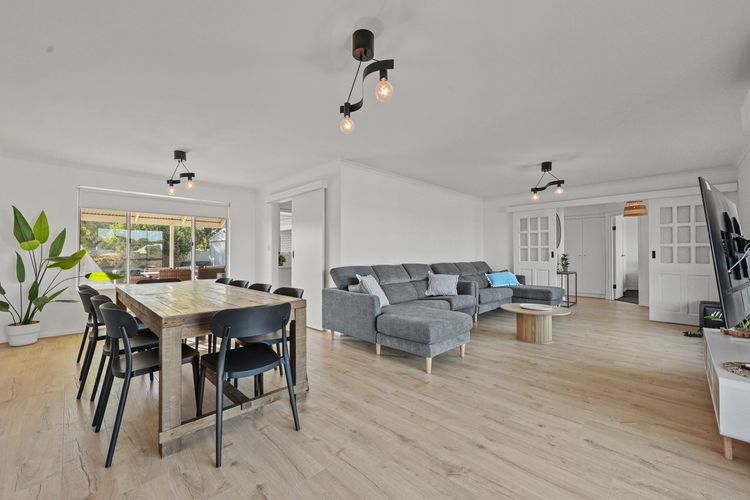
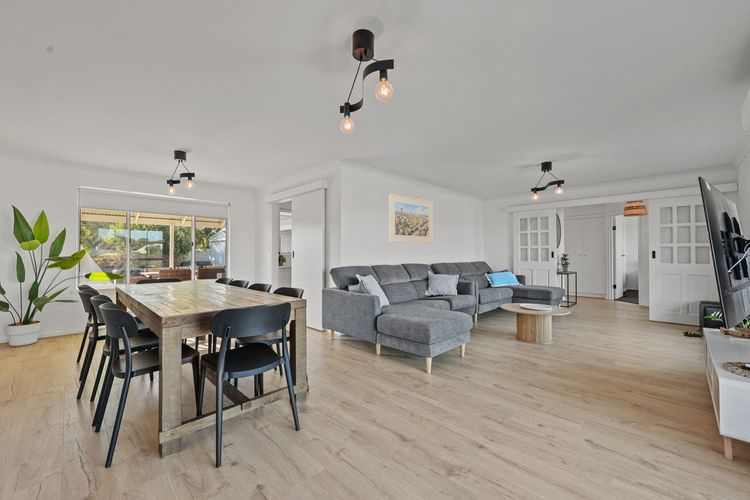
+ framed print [389,193,433,244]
